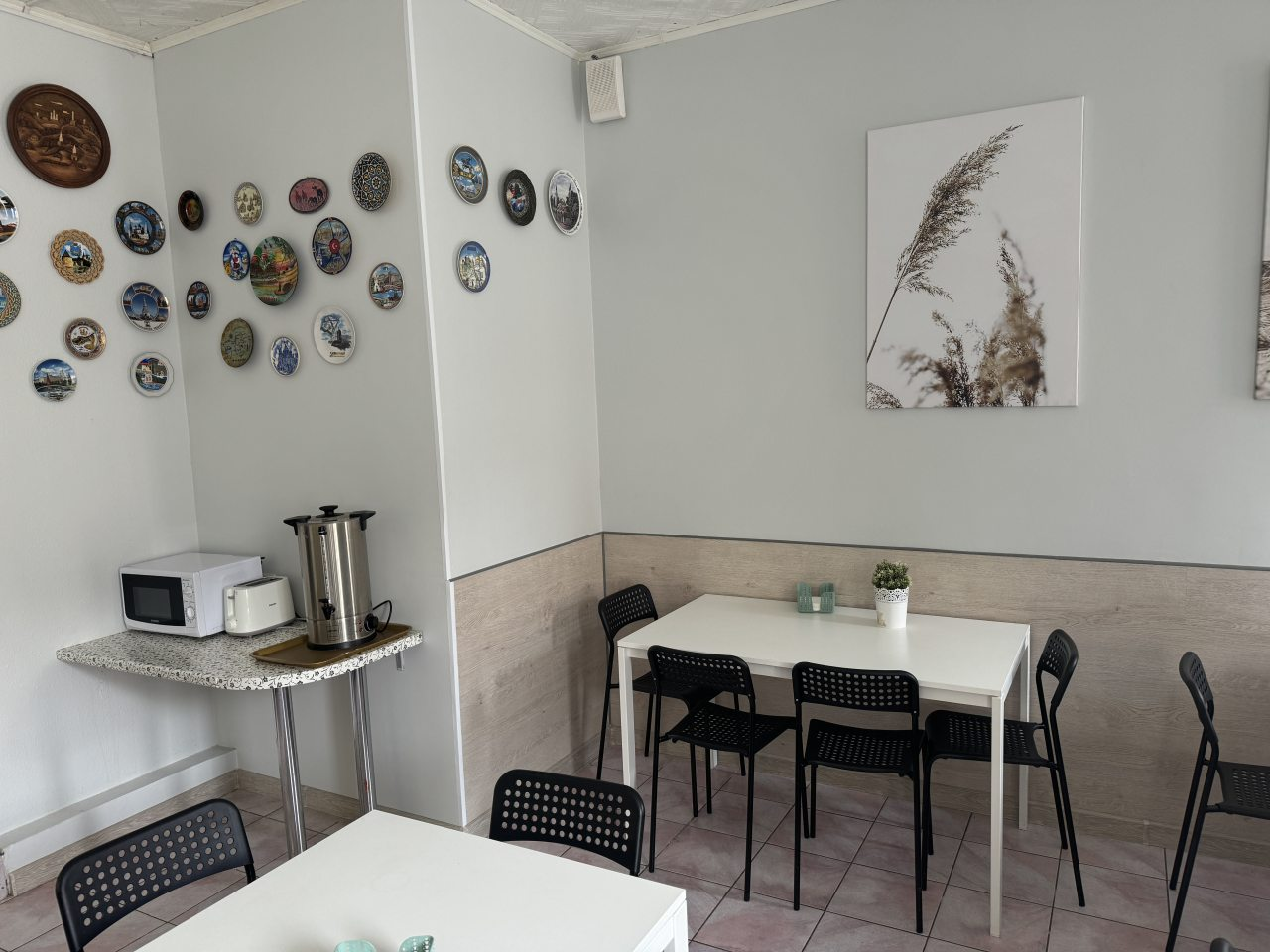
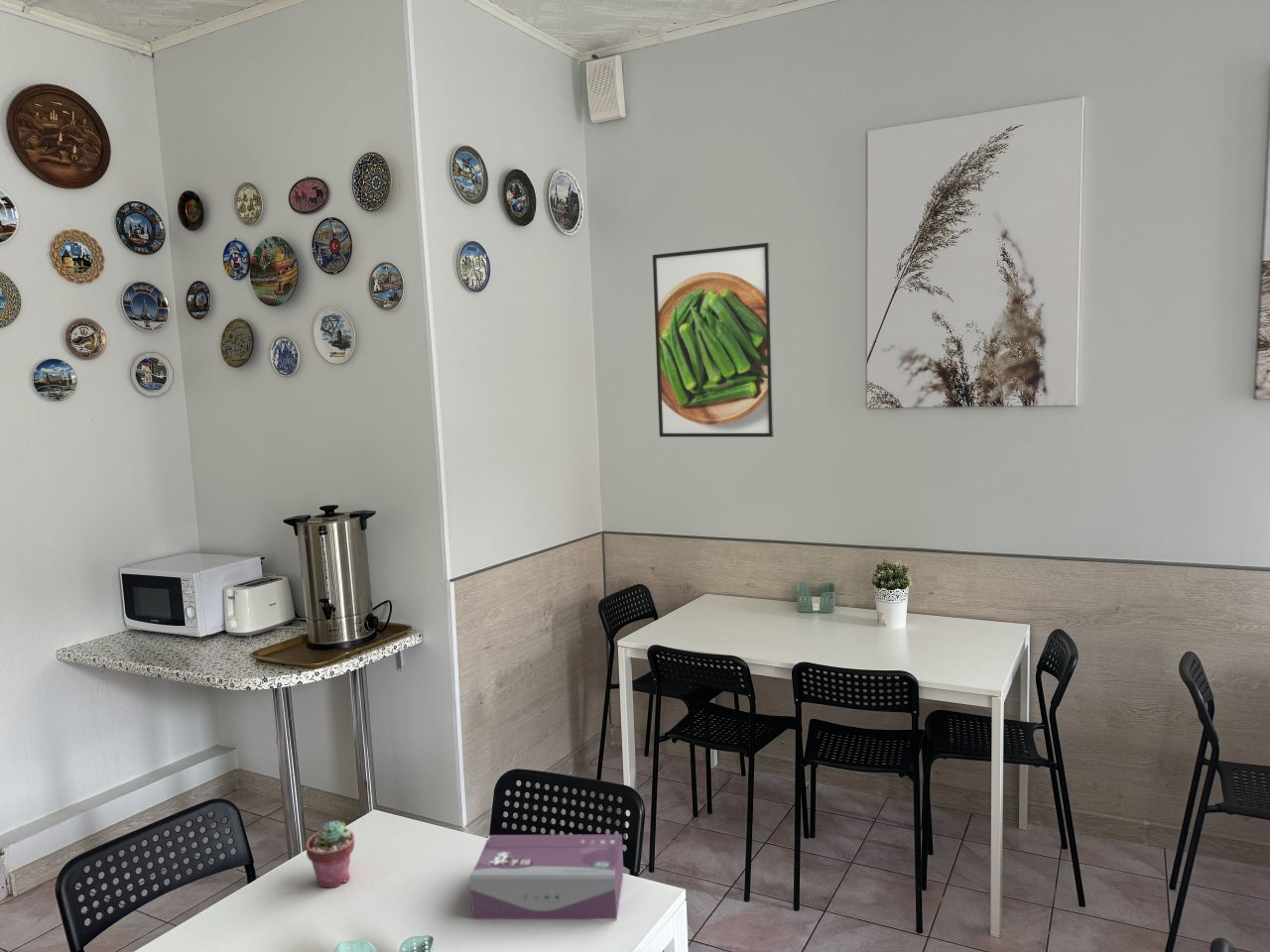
+ tissue box [468,834,624,921]
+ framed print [652,242,775,438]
+ potted succulent [305,820,355,889]
